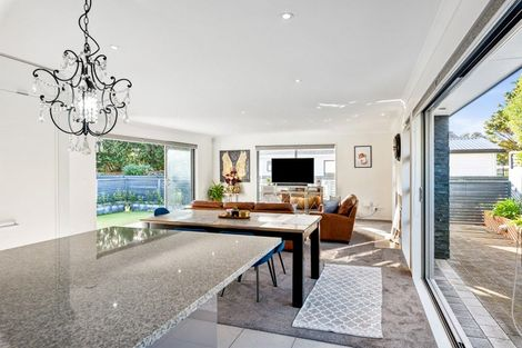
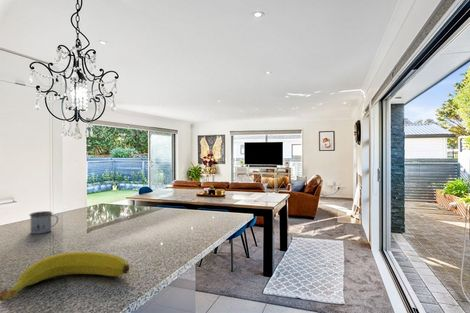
+ banana [0,251,130,302]
+ mug [28,210,59,235]
